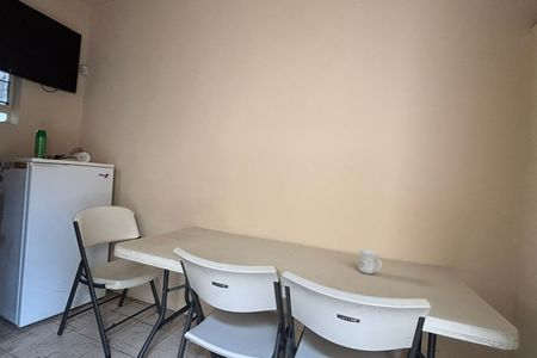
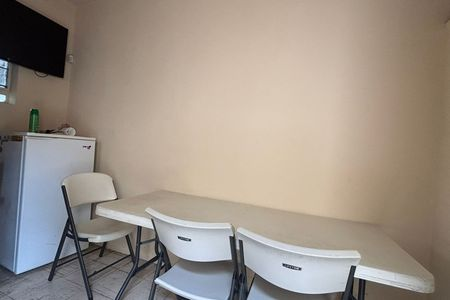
- mug [357,248,383,274]
